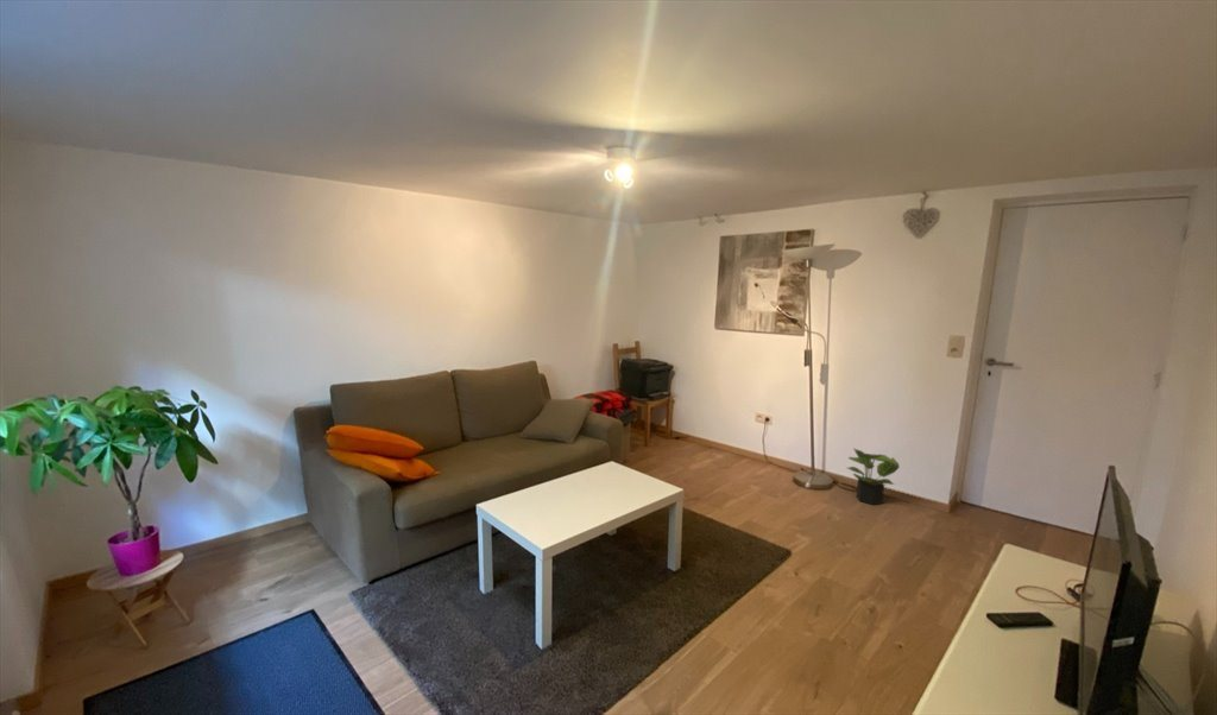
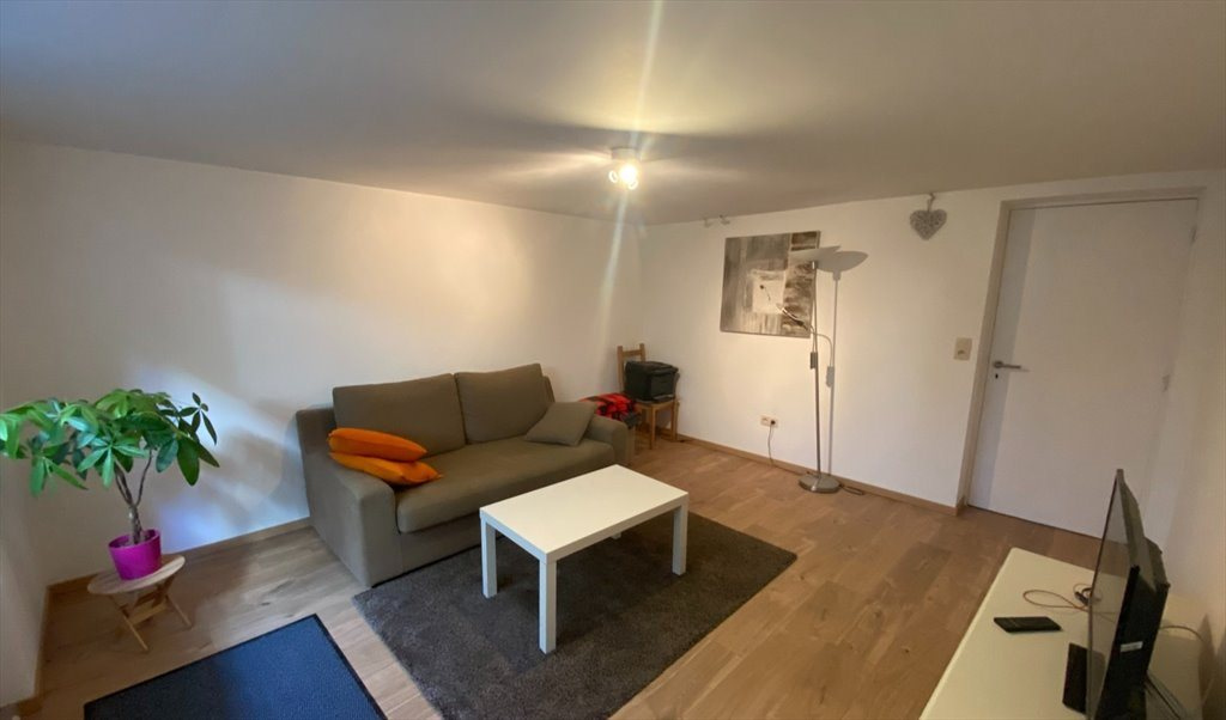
- potted plant [846,448,901,506]
